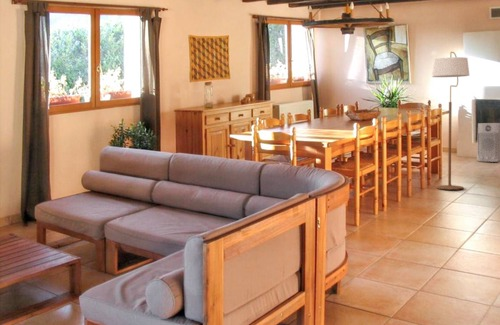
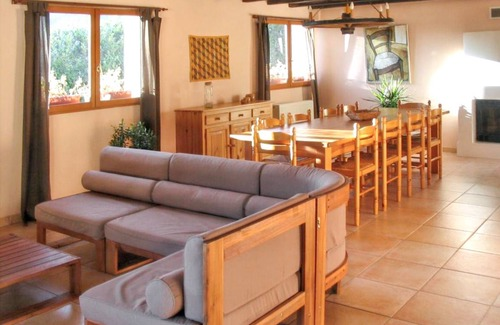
- floor lamp [431,51,470,191]
- air purifier [476,122,500,163]
